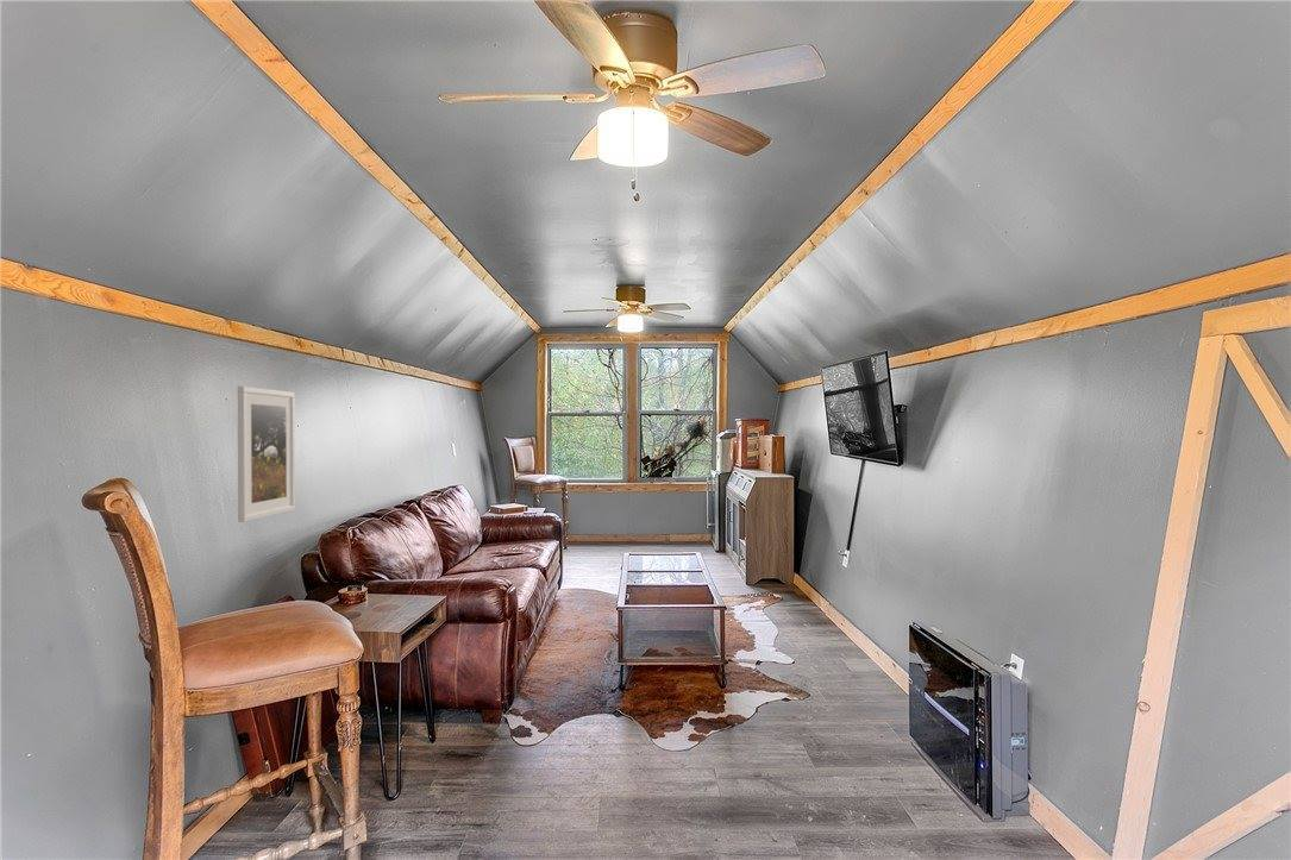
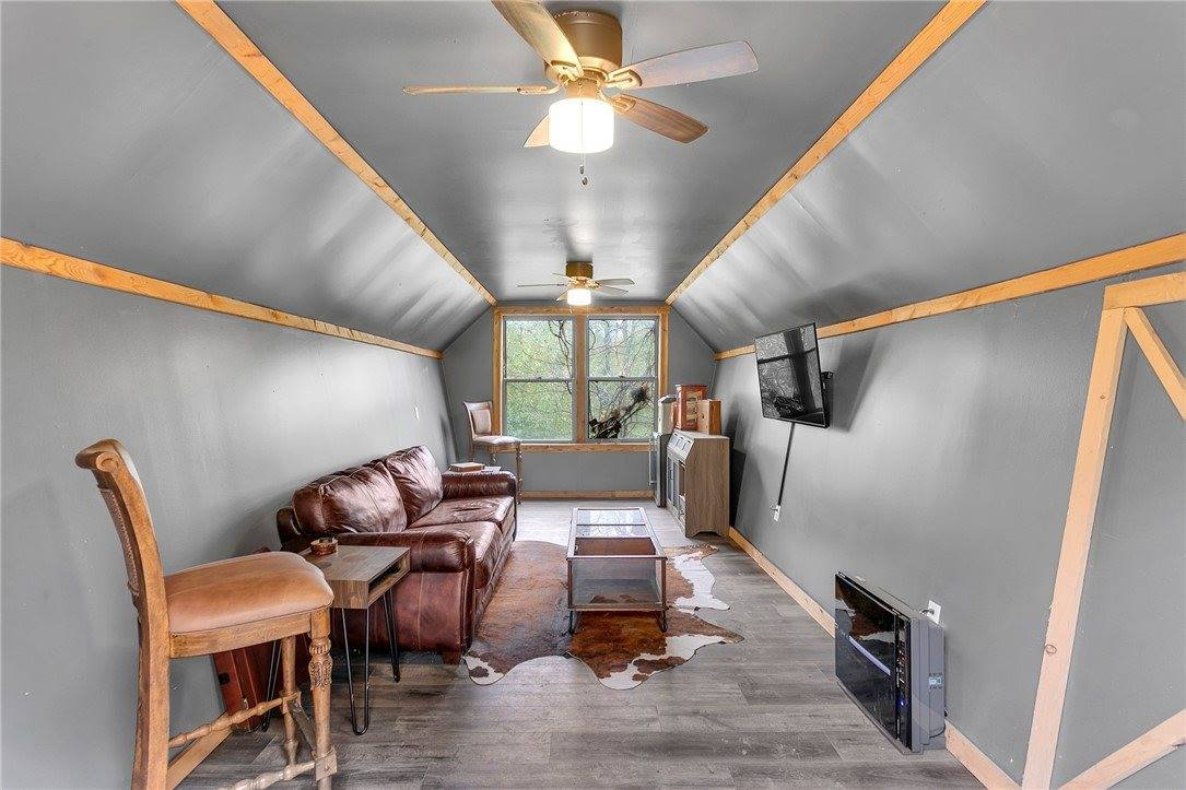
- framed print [237,385,296,523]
